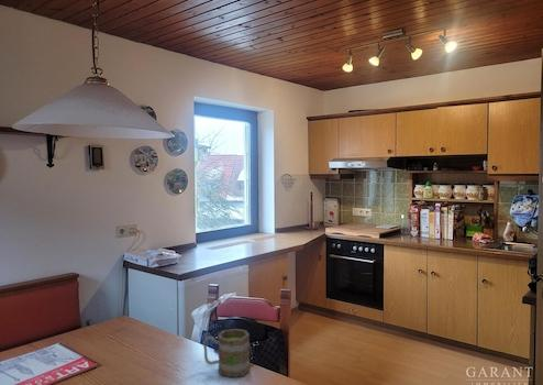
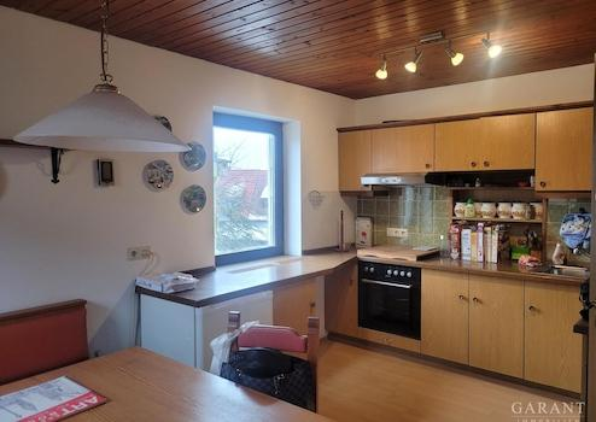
- mug [202,328,252,378]
